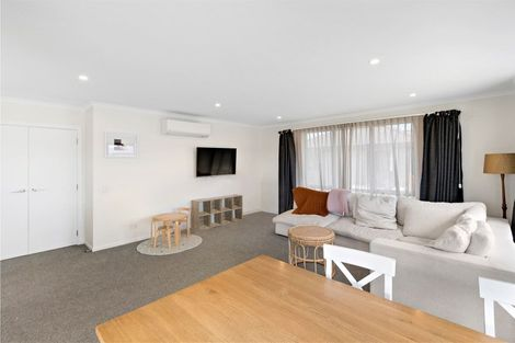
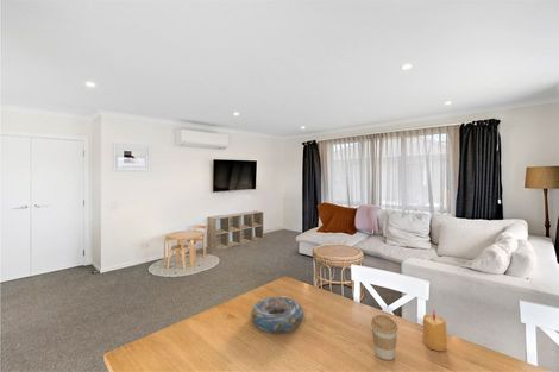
+ candle [421,310,448,353]
+ coffee cup [370,314,400,361]
+ decorative bowl [250,295,306,334]
